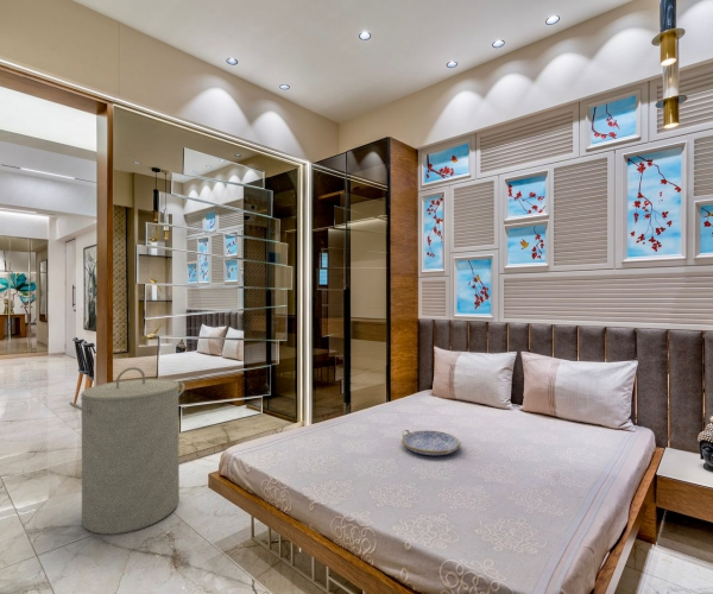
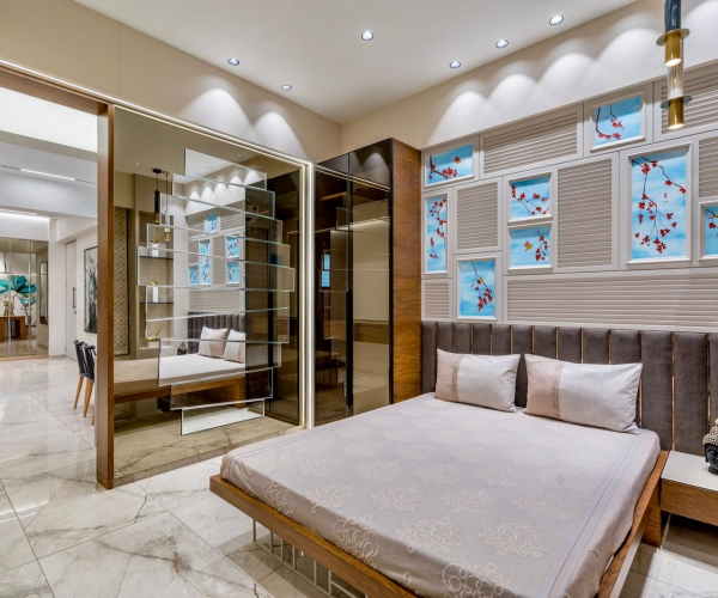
- laundry hamper [68,366,185,536]
- serving tray [400,429,462,456]
